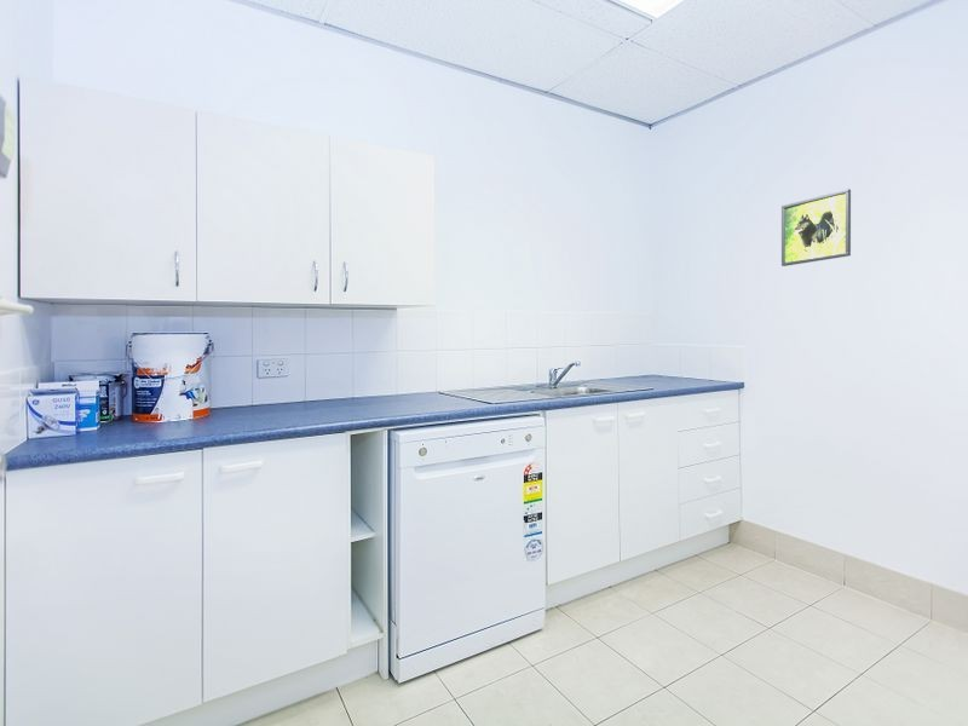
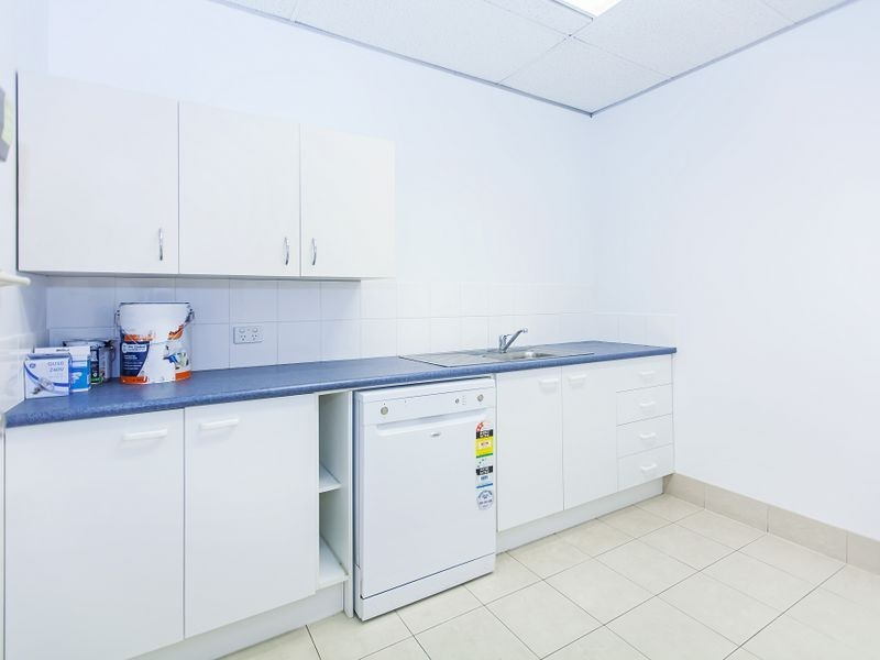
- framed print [780,188,852,267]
